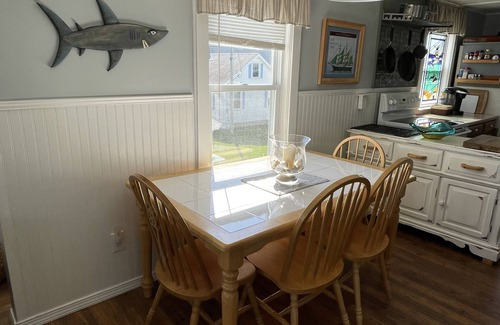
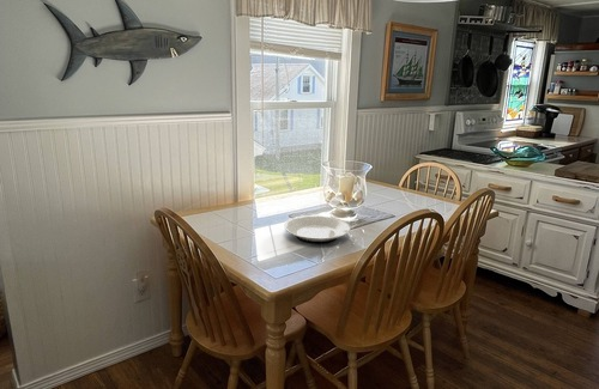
+ plate [283,214,352,244]
